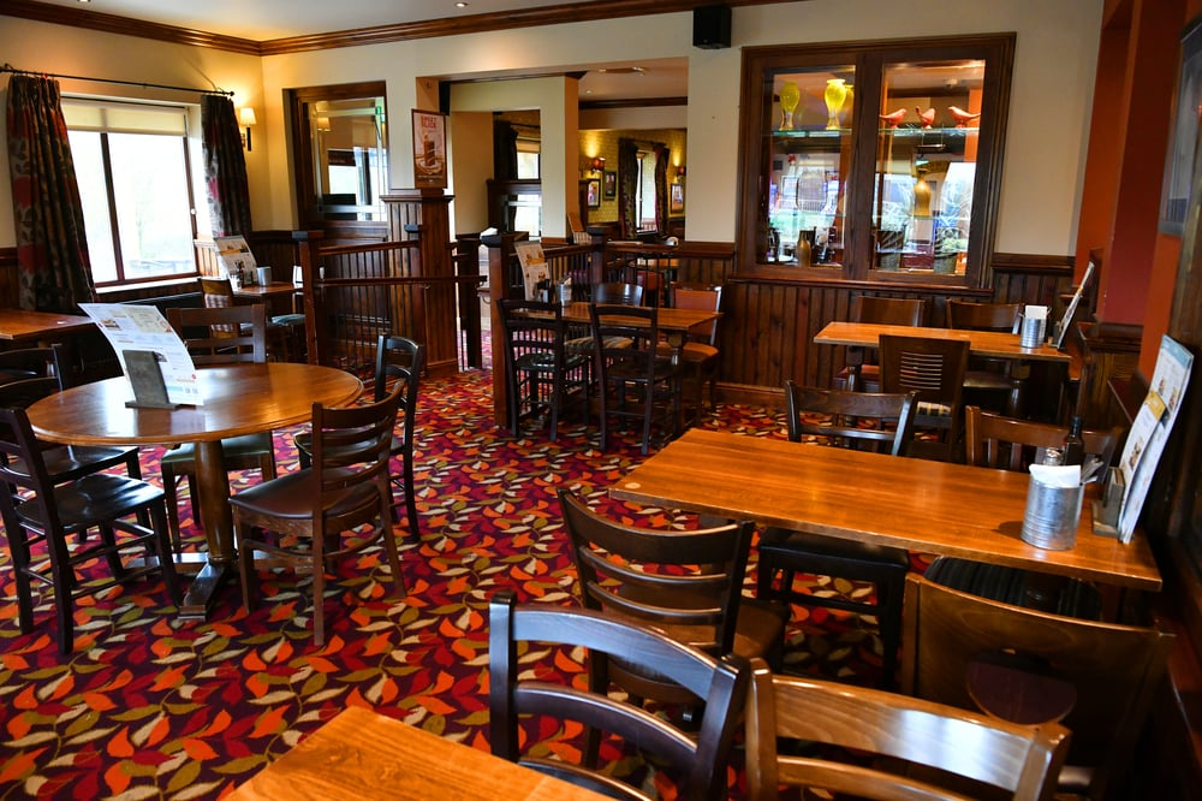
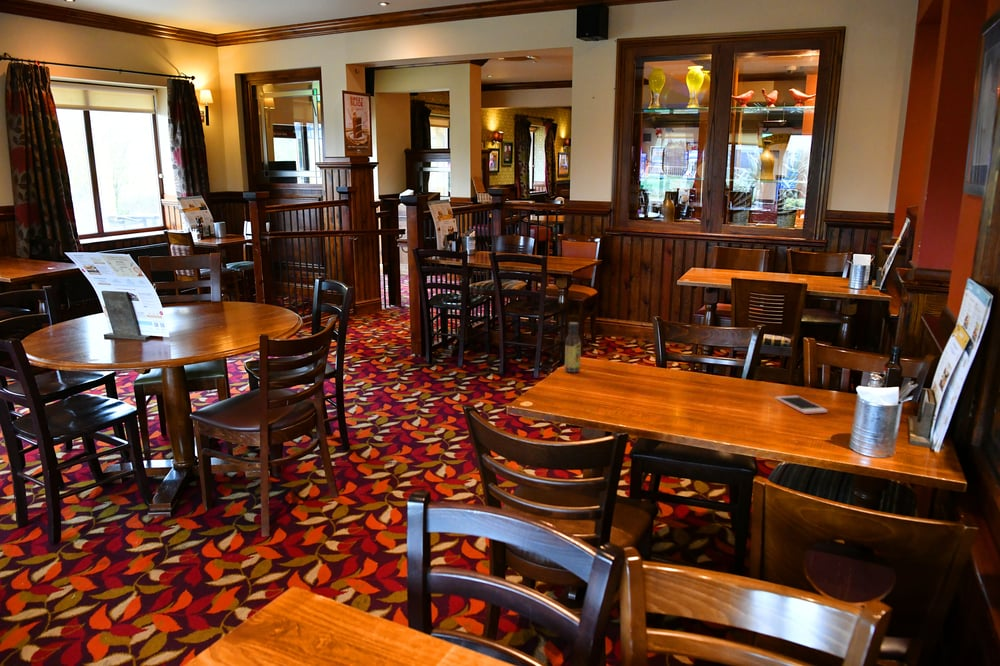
+ sauce bottle [564,321,582,373]
+ cell phone [774,395,829,415]
